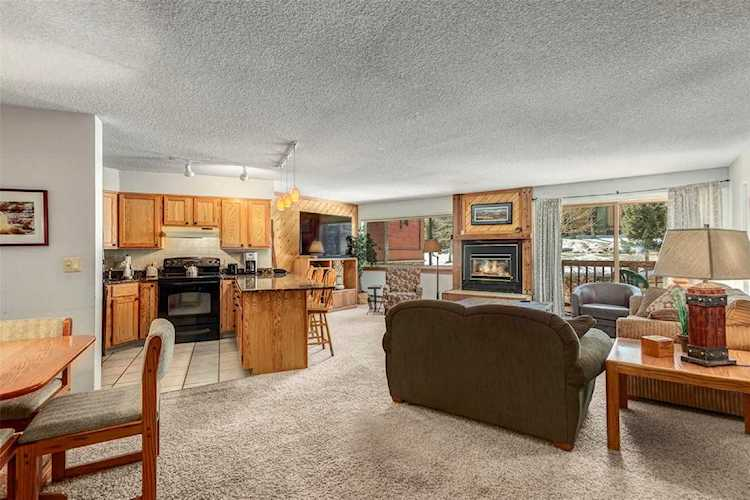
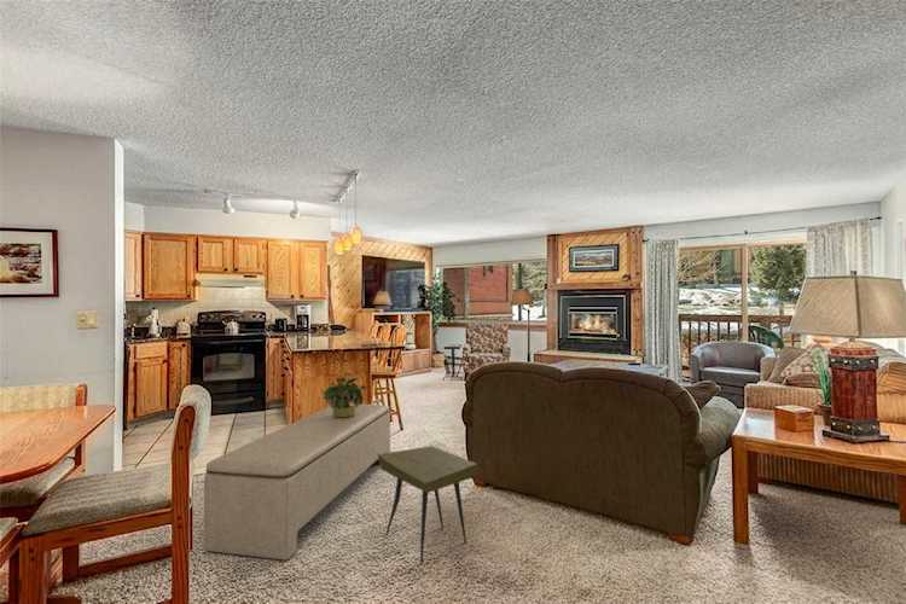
+ potted plant [321,370,370,417]
+ bench [203,402,391,562]
+ side table [378,445,478,564]
